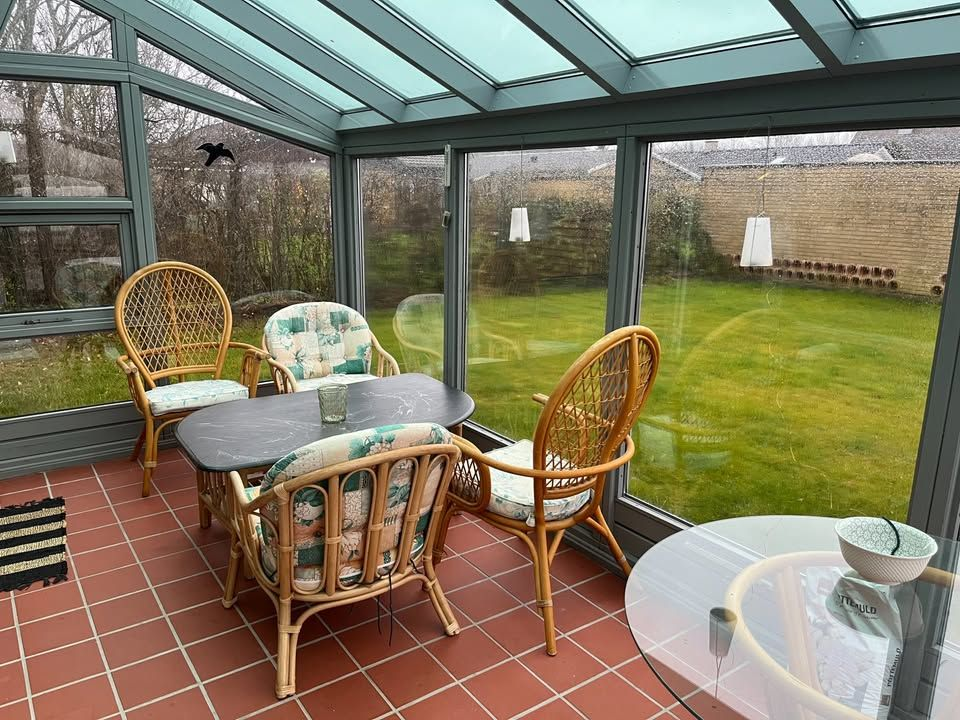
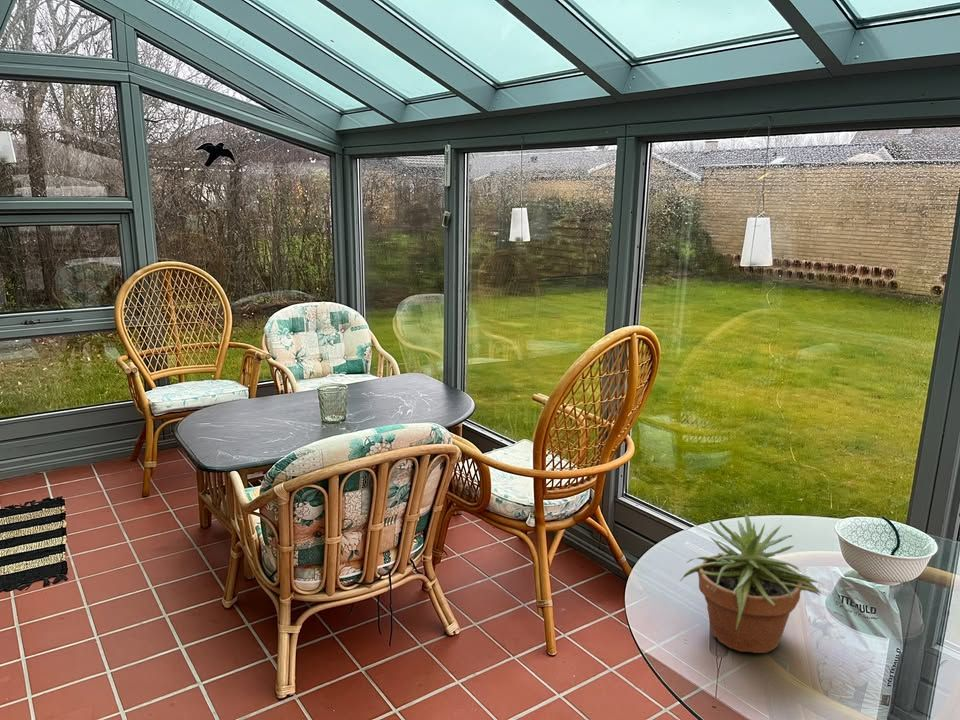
+ potted plant [678,514,824,654]
